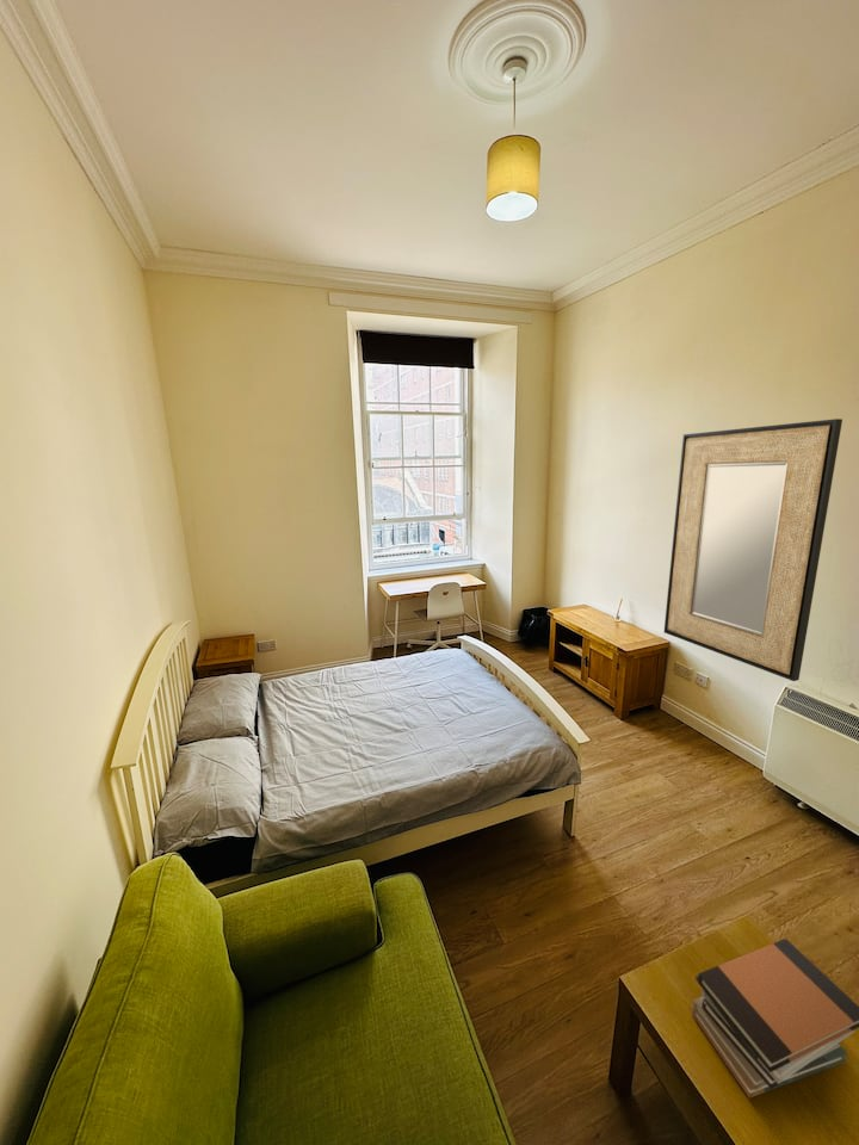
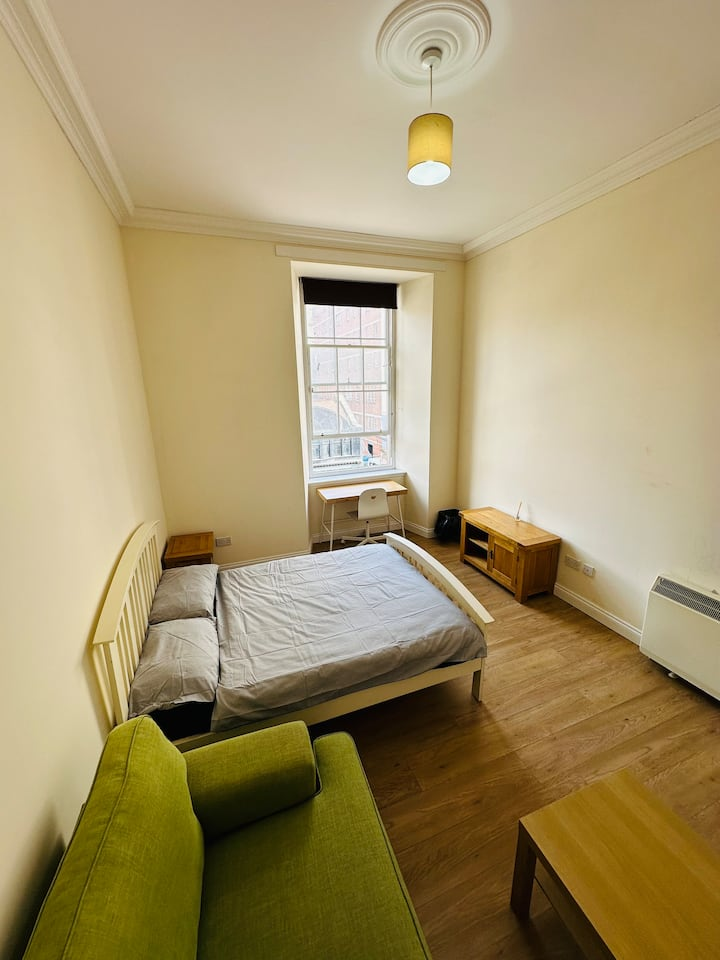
- home mirror [663,417,843,682]
- book stack [691,937,859,1100]
